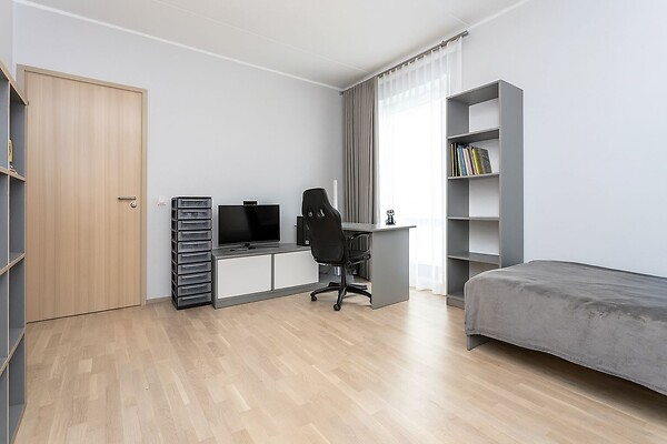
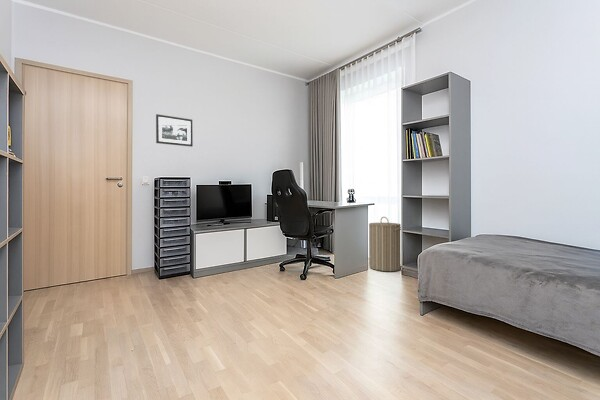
+ picture frame [155,113,194,148]
+ laundry hamper [368,216,402,272]
